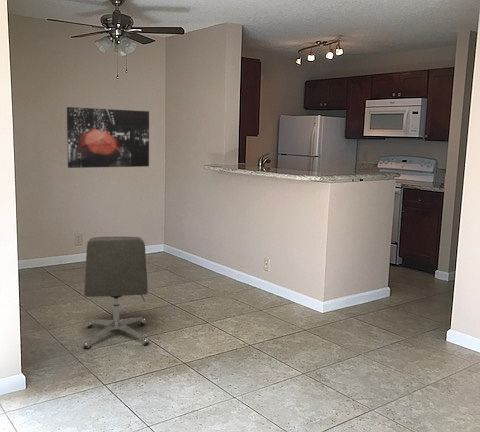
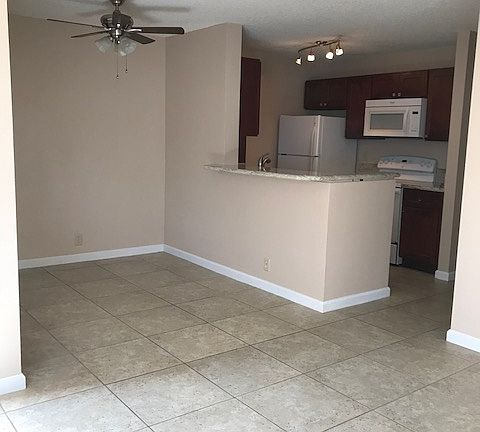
- chair [82,236,150,350]
- wall art [66,106,150,169]
